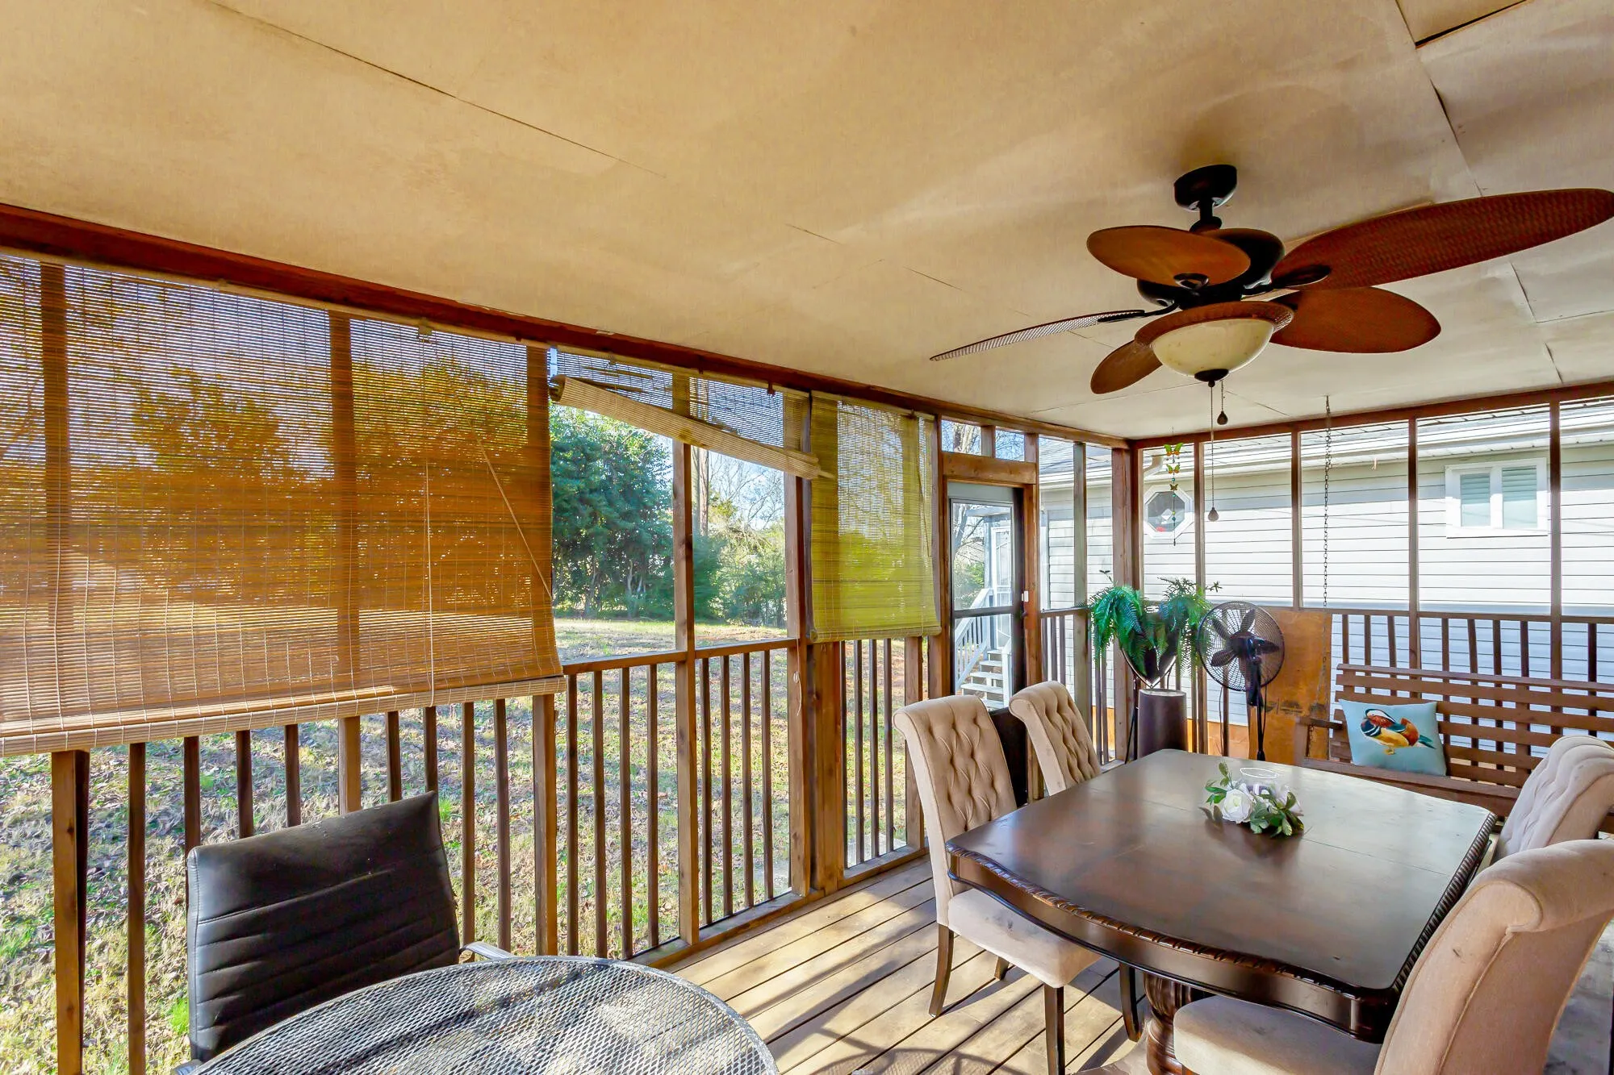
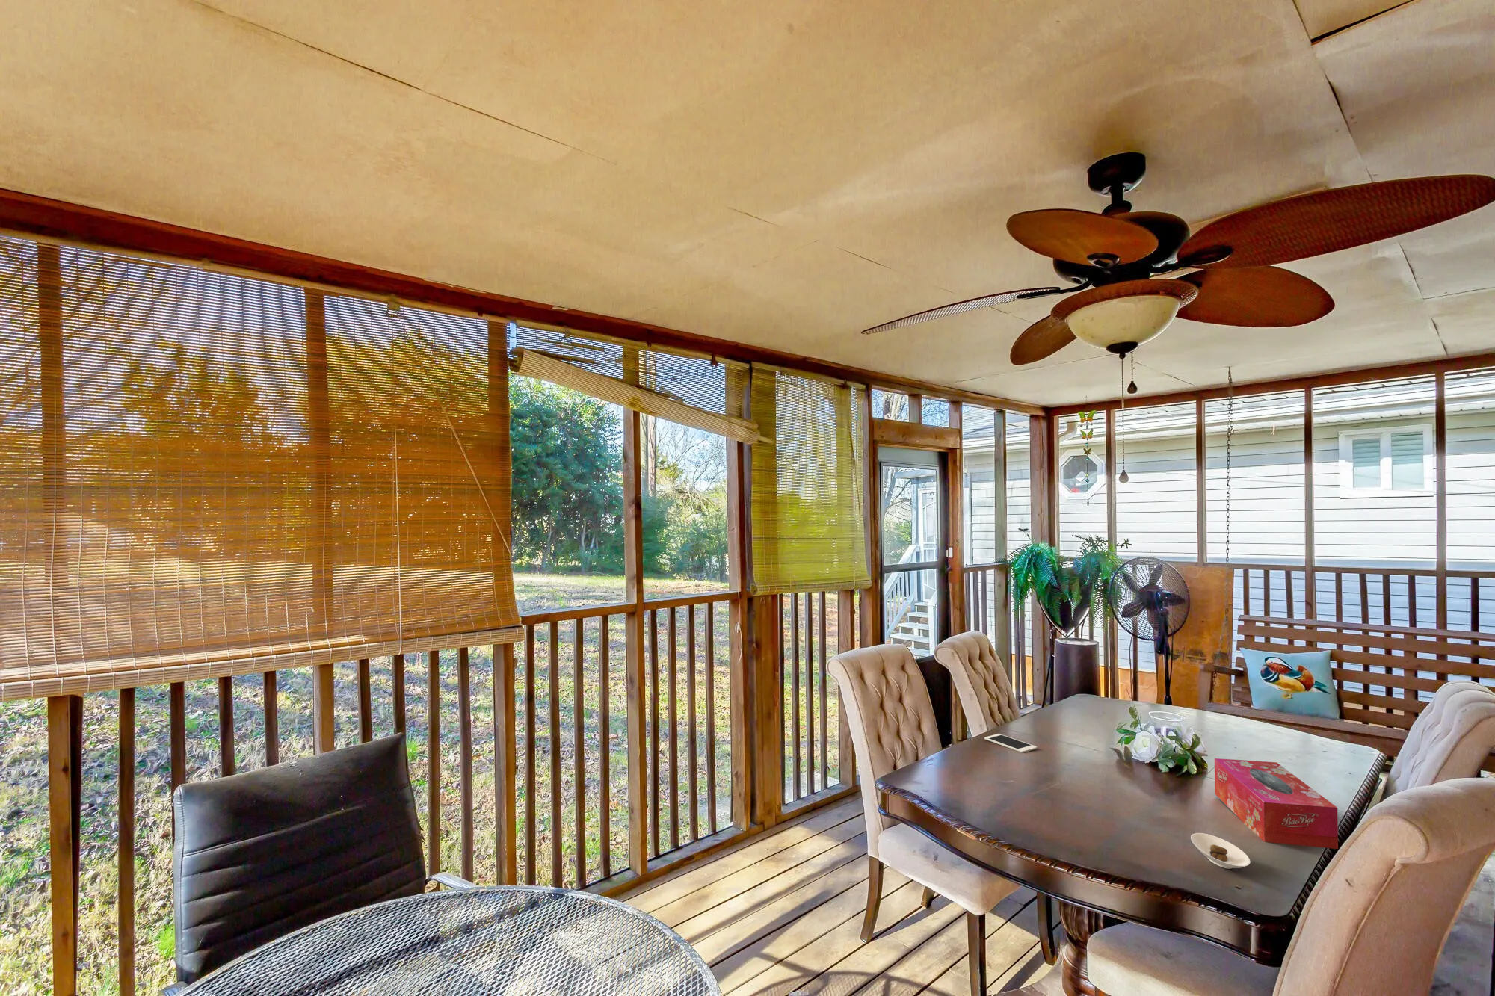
+ cell phone [984,733,1037,754]
+ saucer [1190,833,1250,869]
+ tissue box [1214,758,1338,849]
